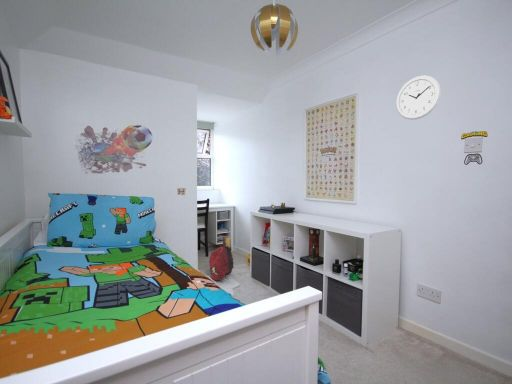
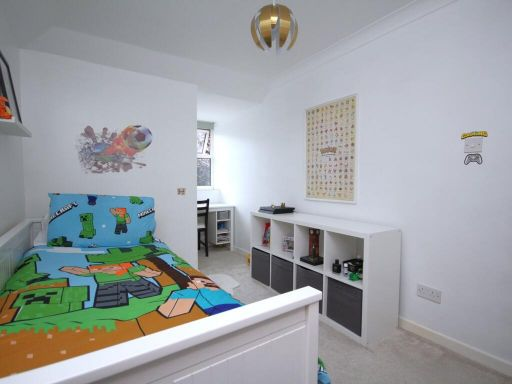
- wall clock [395,74,442,121]
- baseball cap [208,236,235,282]
